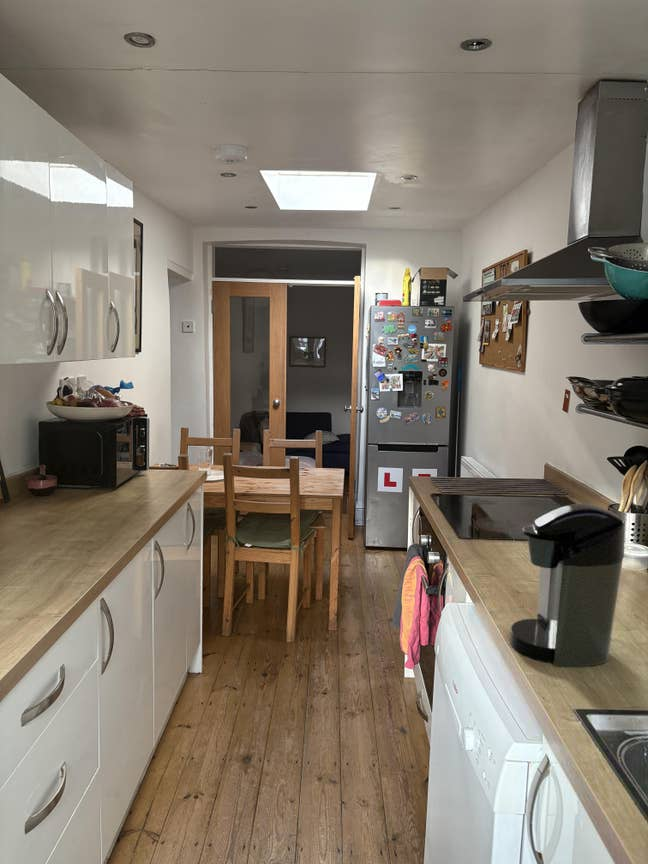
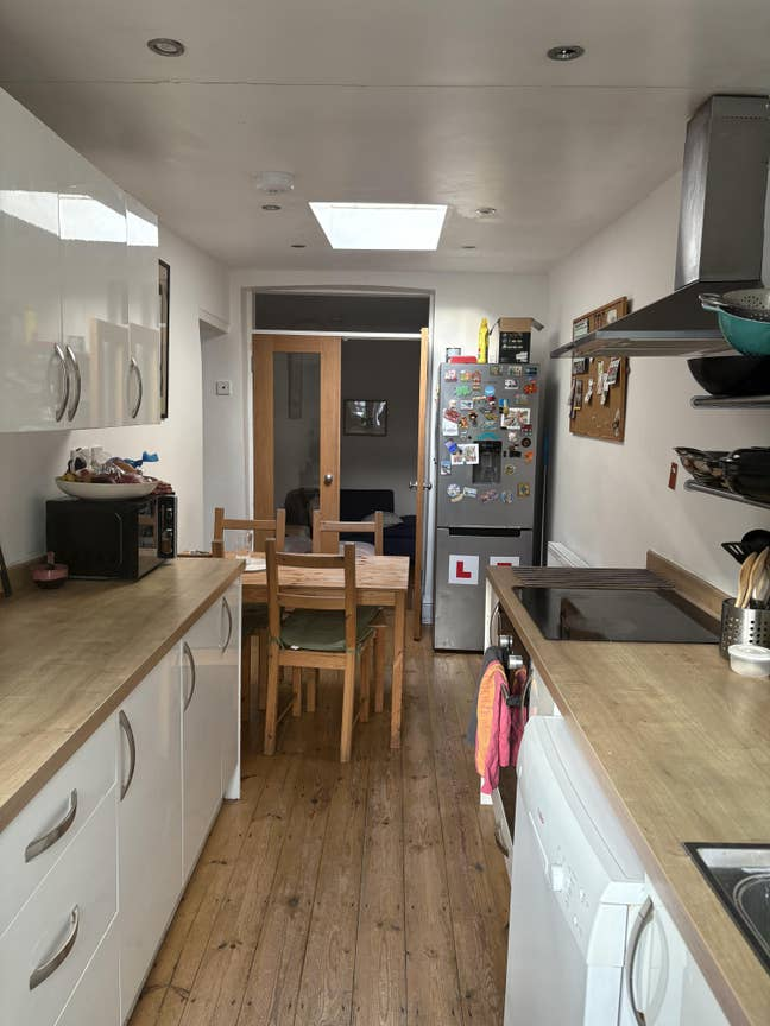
- coffee maker [509,503,626,668]
